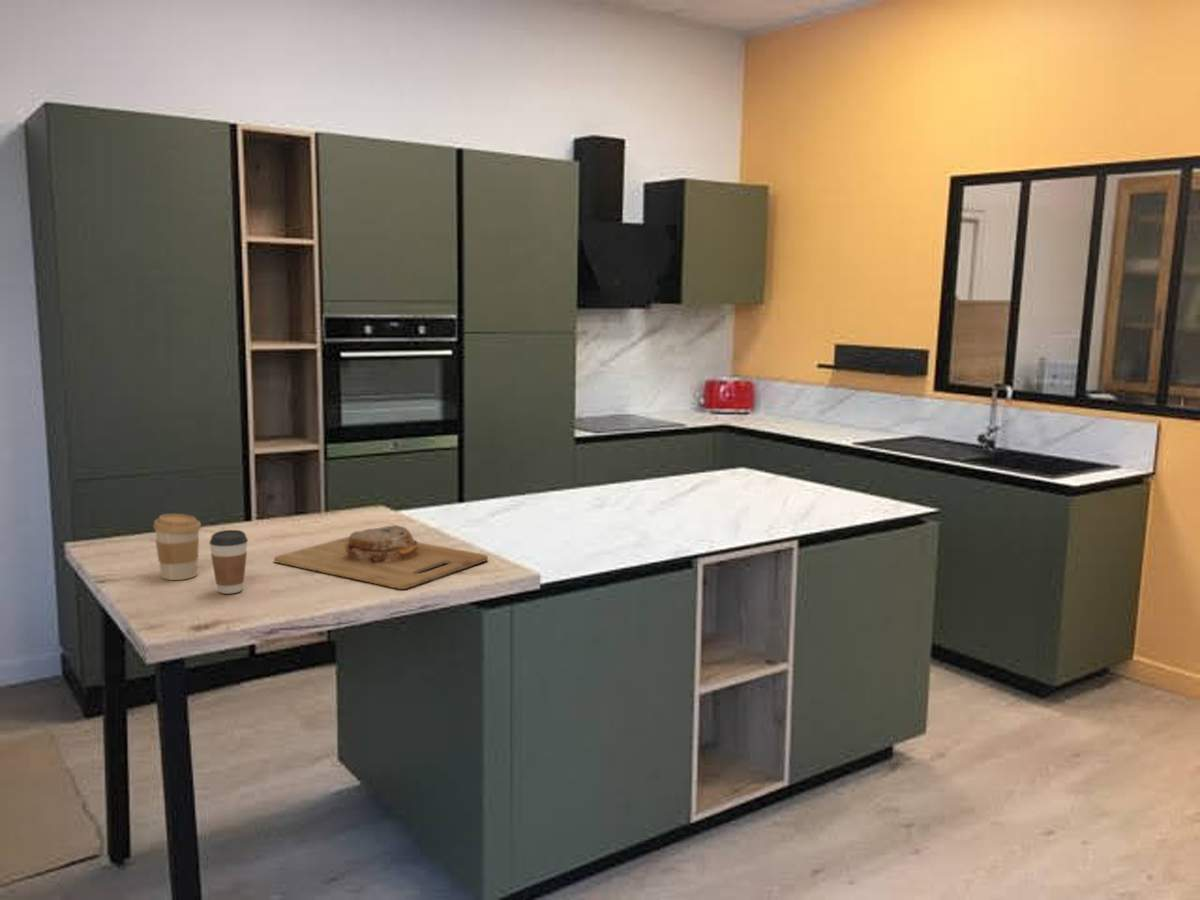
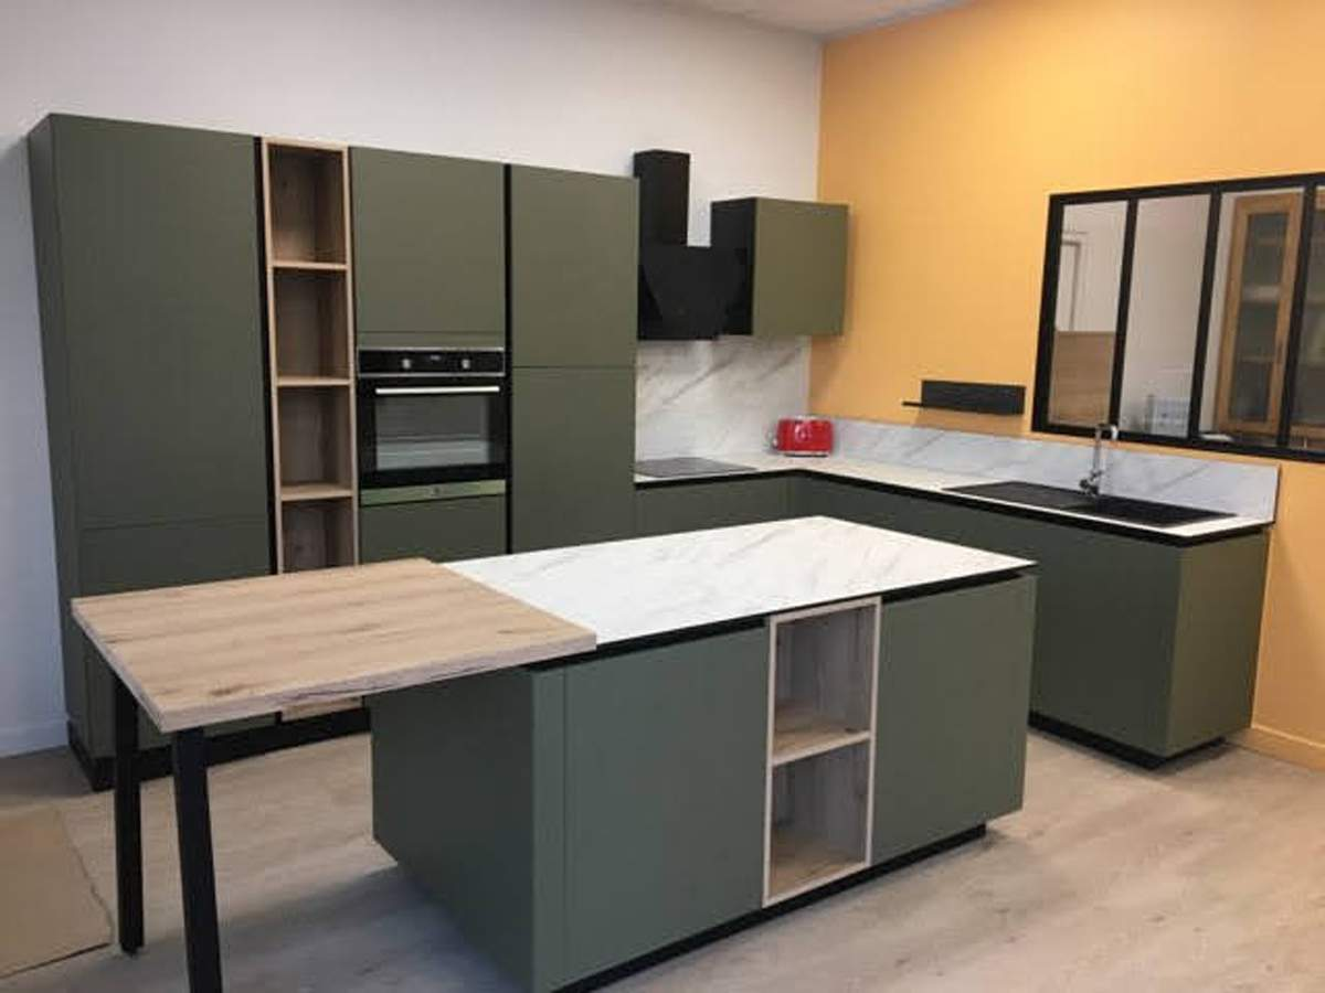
- coffee cup [152,513,202,581]
- cutting board [273,524,489,590]
- coffee cup [209,529,249,595]
